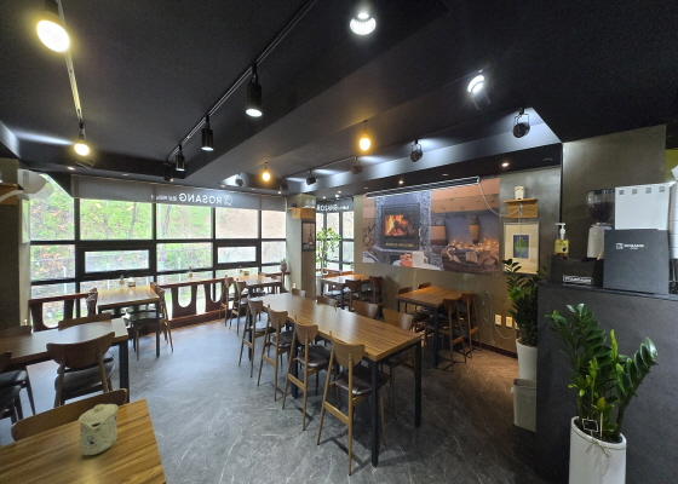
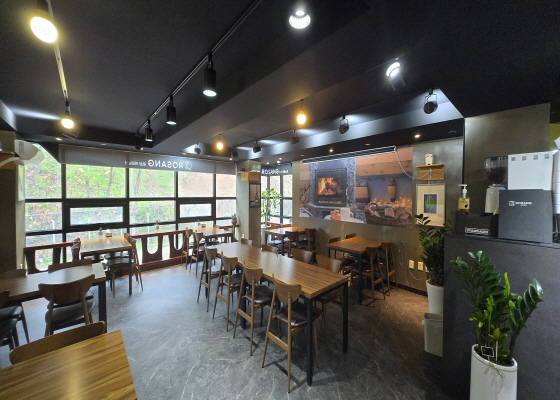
- mug [77,403,120,456]
